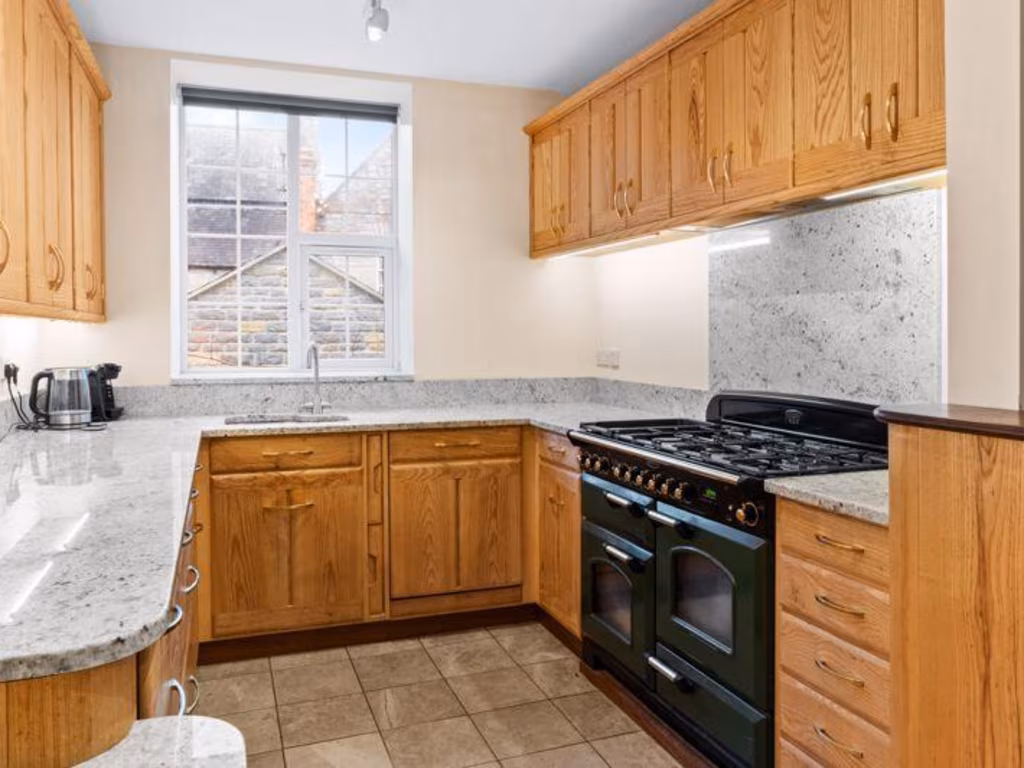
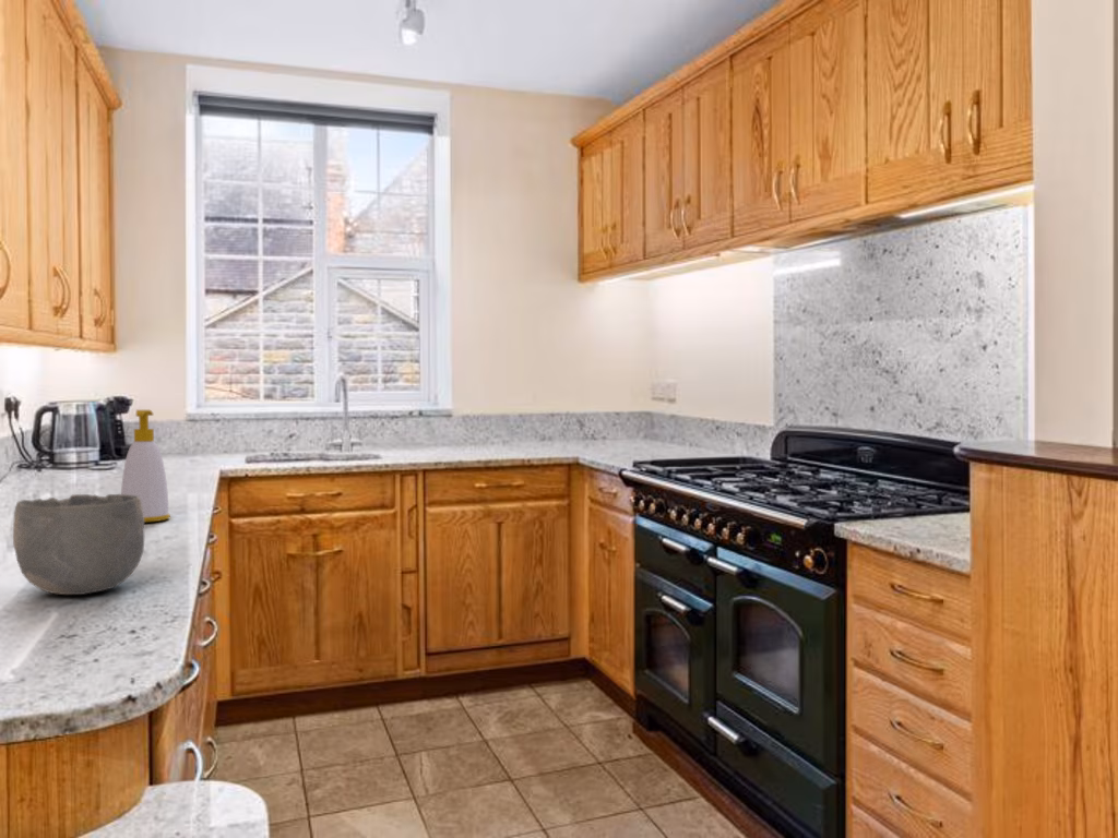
+ soap bottle [120,409,171,524]
+ bowl [12,493,145,596]
